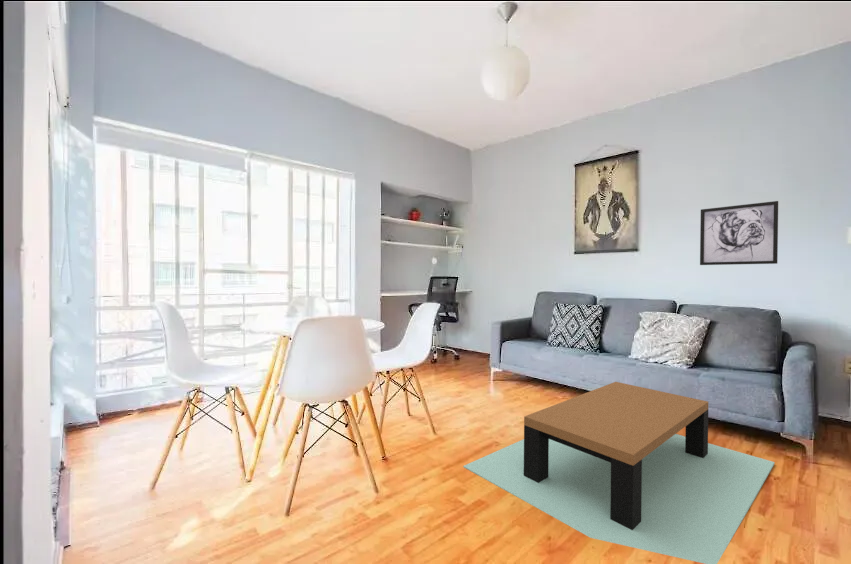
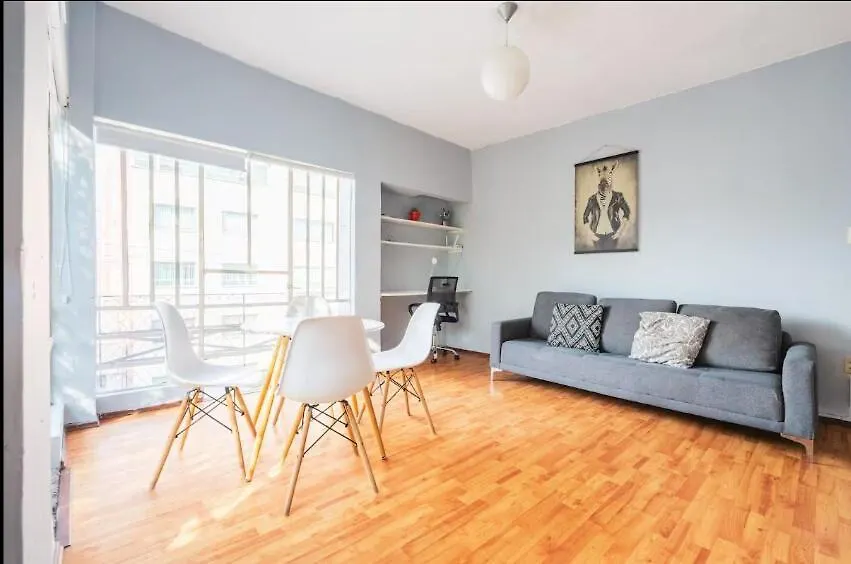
- coffee table [462,381,775,564]
- wall art [699,200,779,266]
